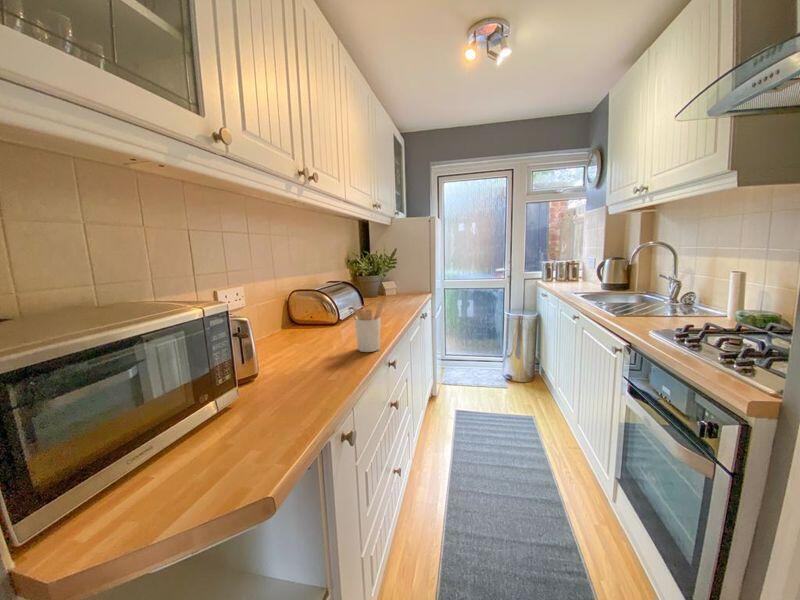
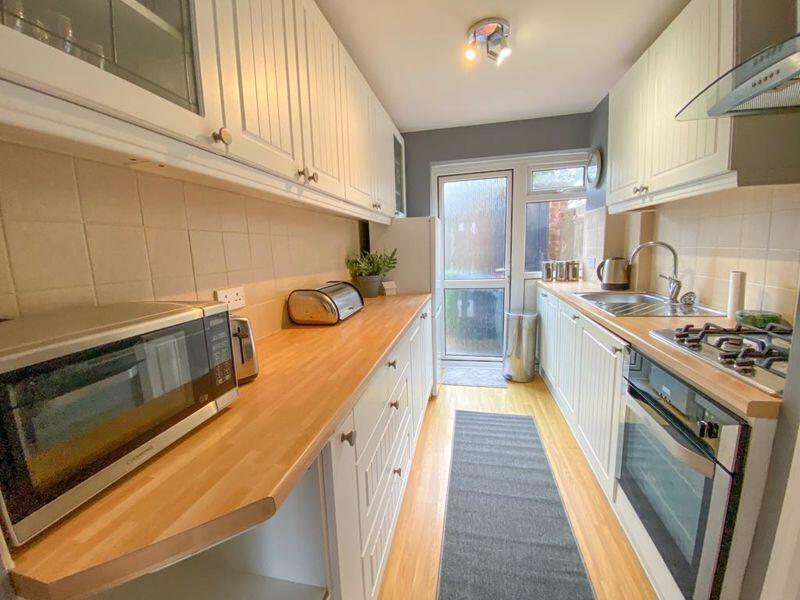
- utensil holder [348,301,384,353]
